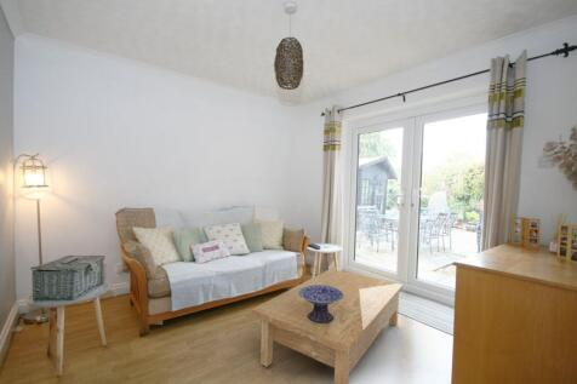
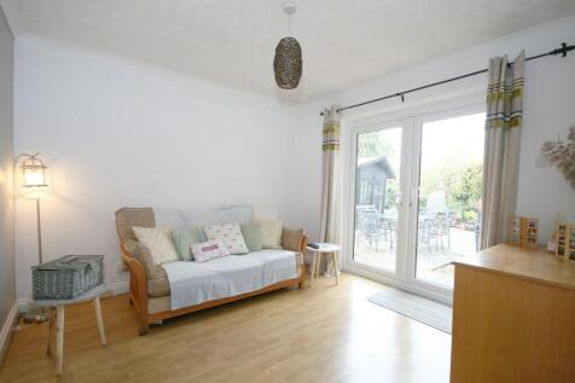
- coffee table [250,268,404,384]
- decorative bowl [298,285,344,323]
